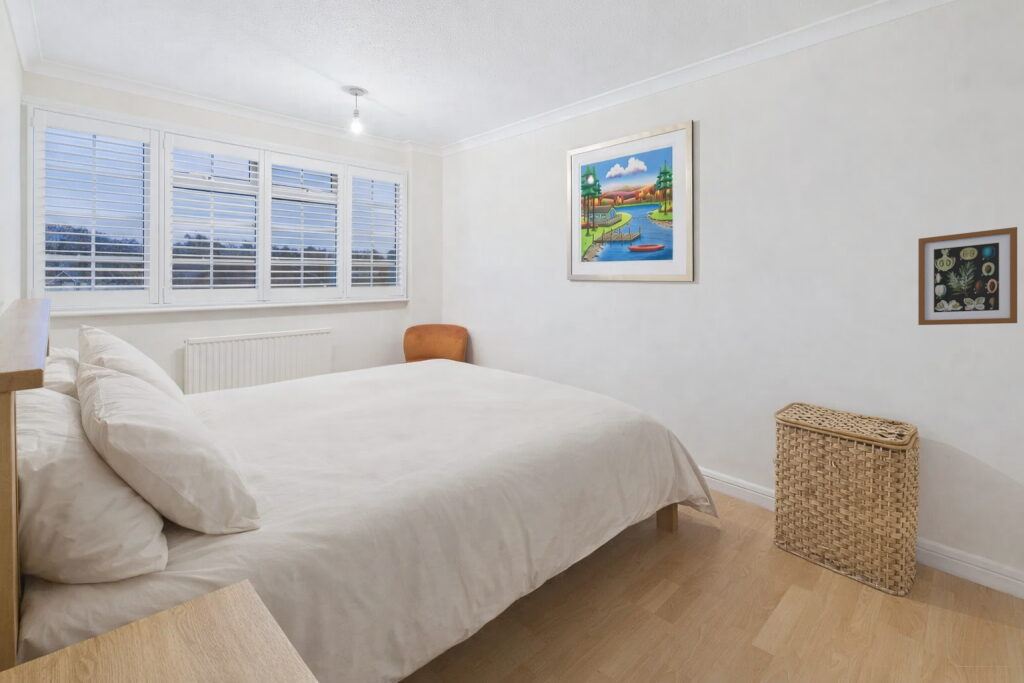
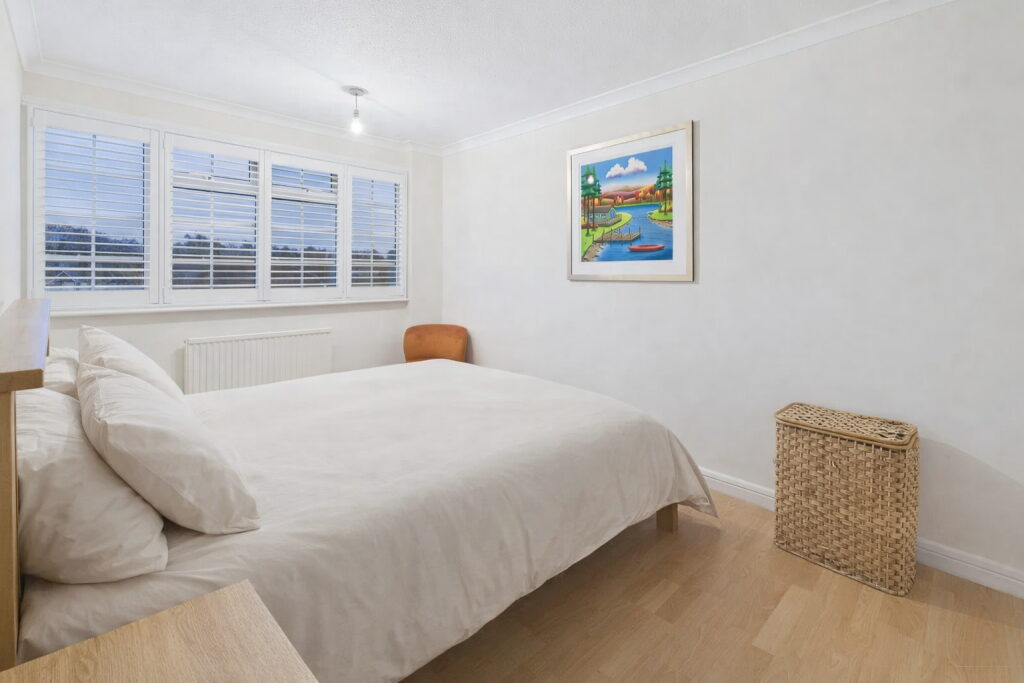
- wall art [917,226,1018,326]
